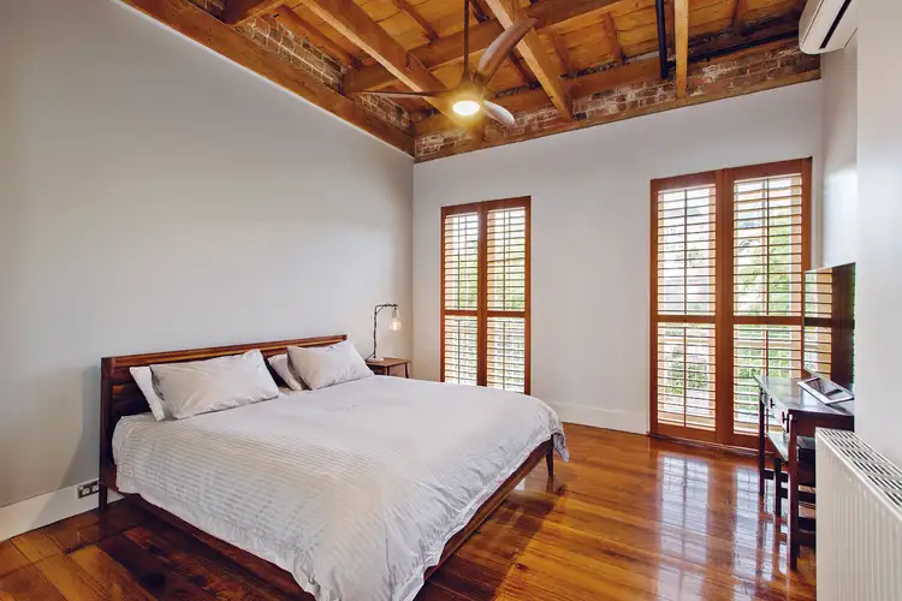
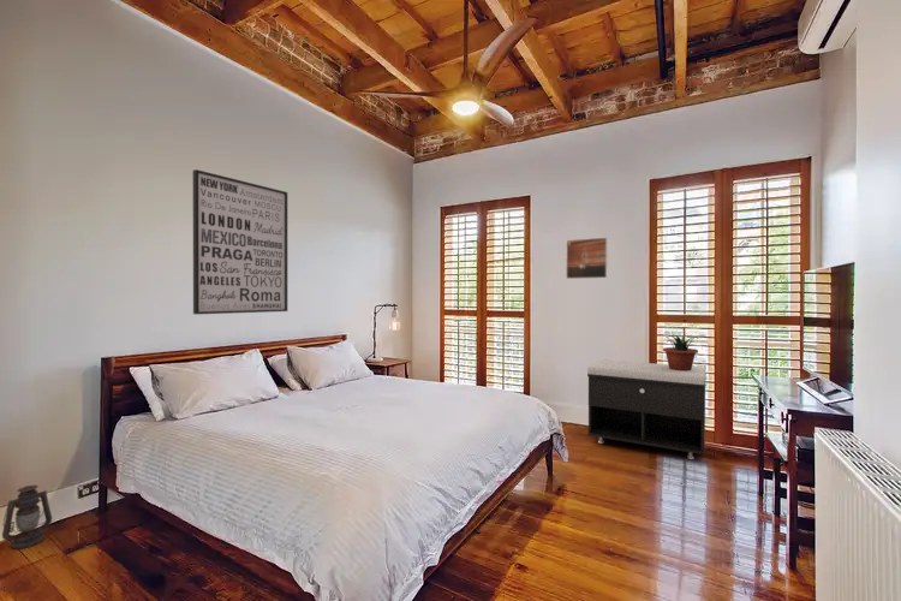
+ wall art [192,168,288,315]
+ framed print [565,237,609,280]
+ potted plant [660,333,708,371]
+ storage bench [586,358,706,460]
+ lantern [1,484,53,551]
